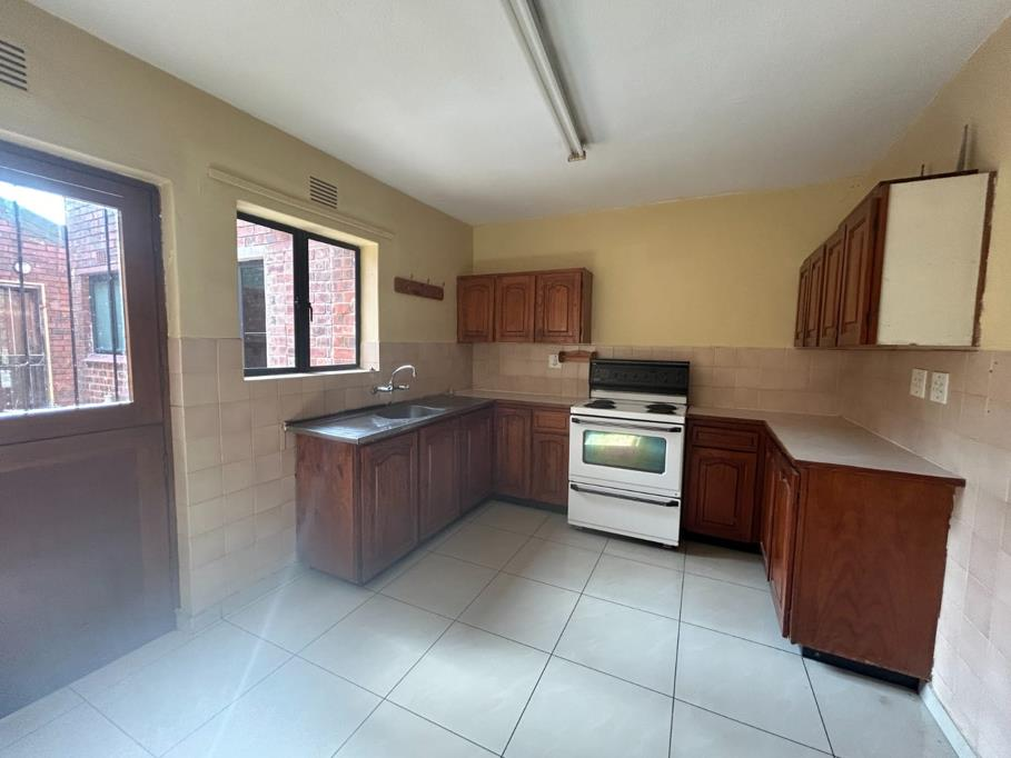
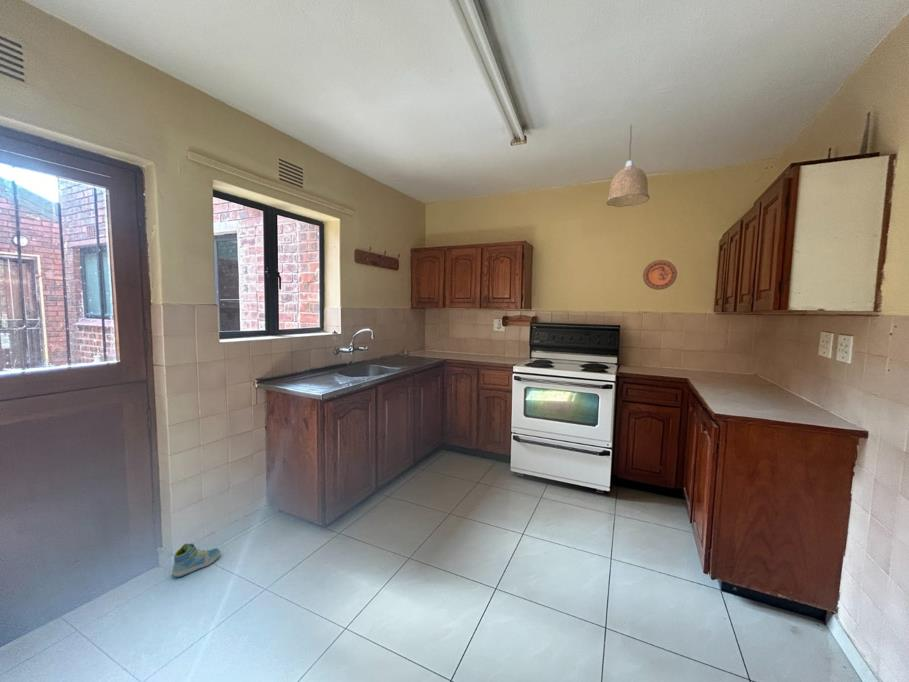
+ sneaker [171,543,222,578]
+ pendant lamp [605,124,651,208]
+ decorative plate [642,259,678,291]
